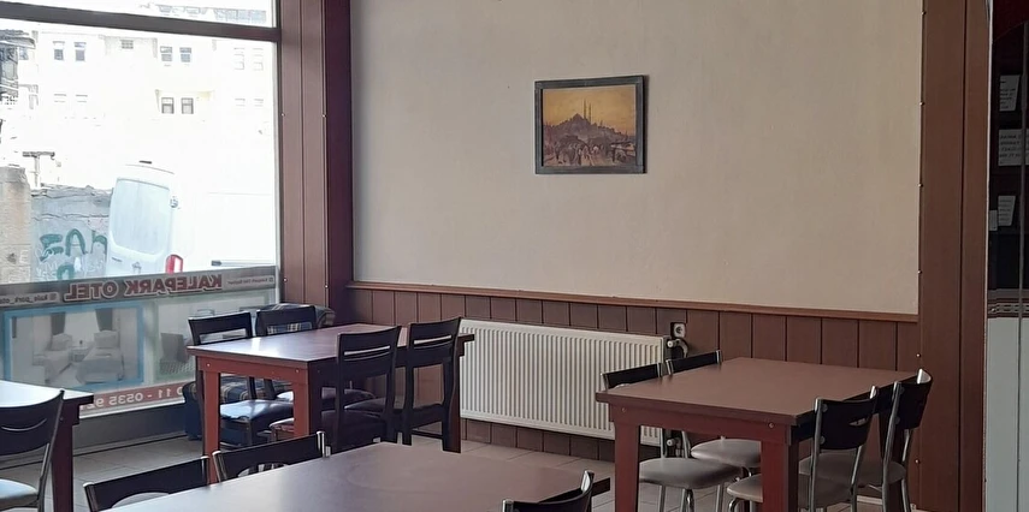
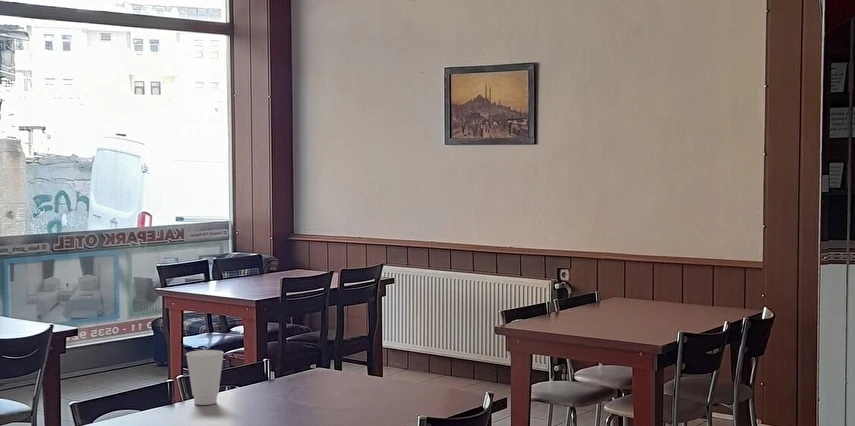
+ cup [185,349,225,406]
